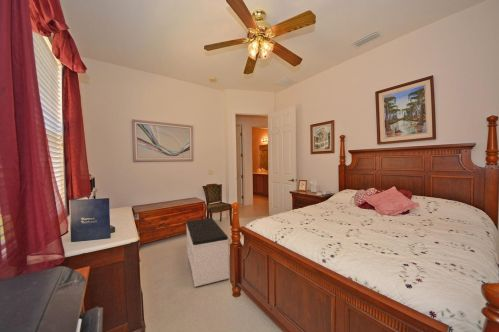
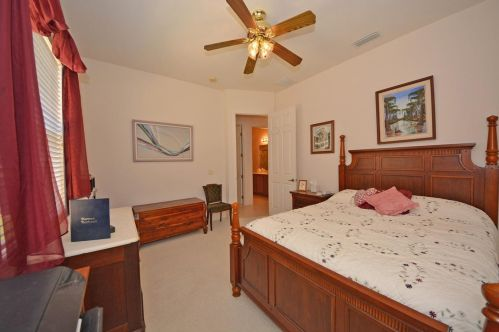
- bench [185,217,230,288]
